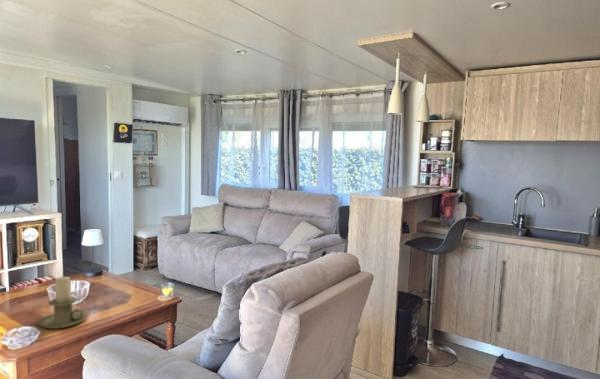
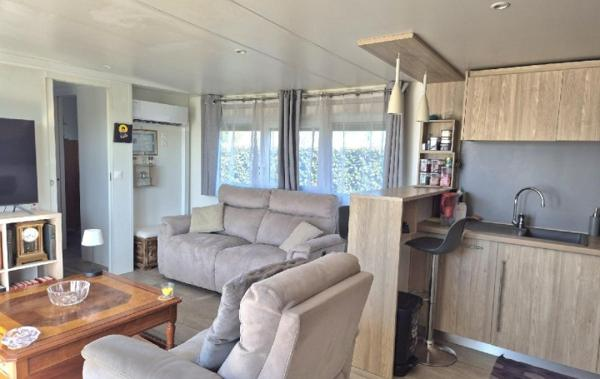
- candle holder [37,276,88,330]
